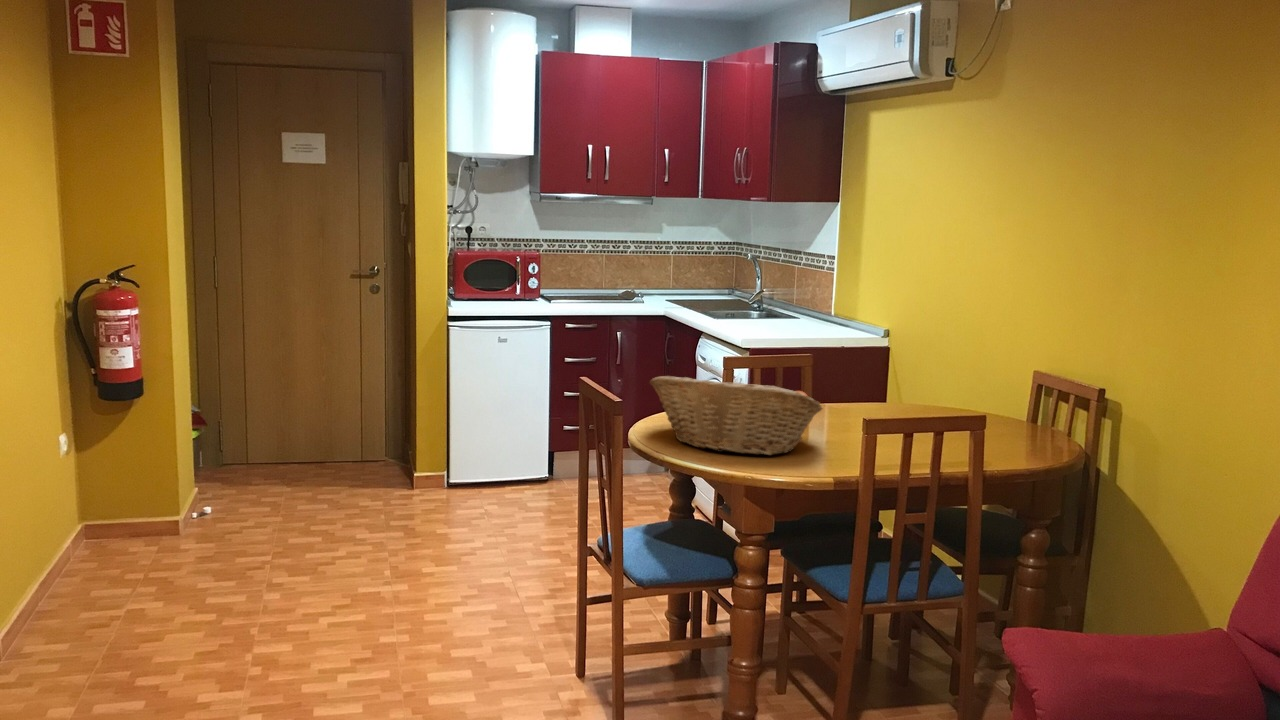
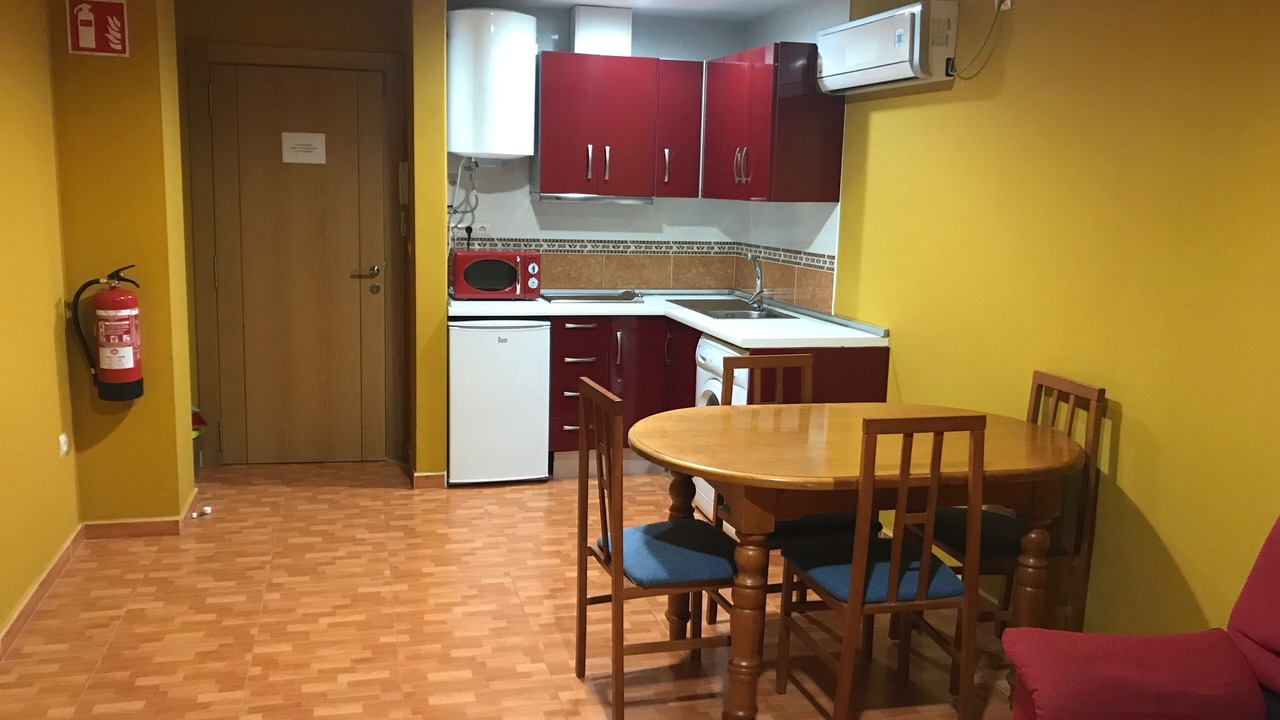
- fruit basket [649,375,824,456]
